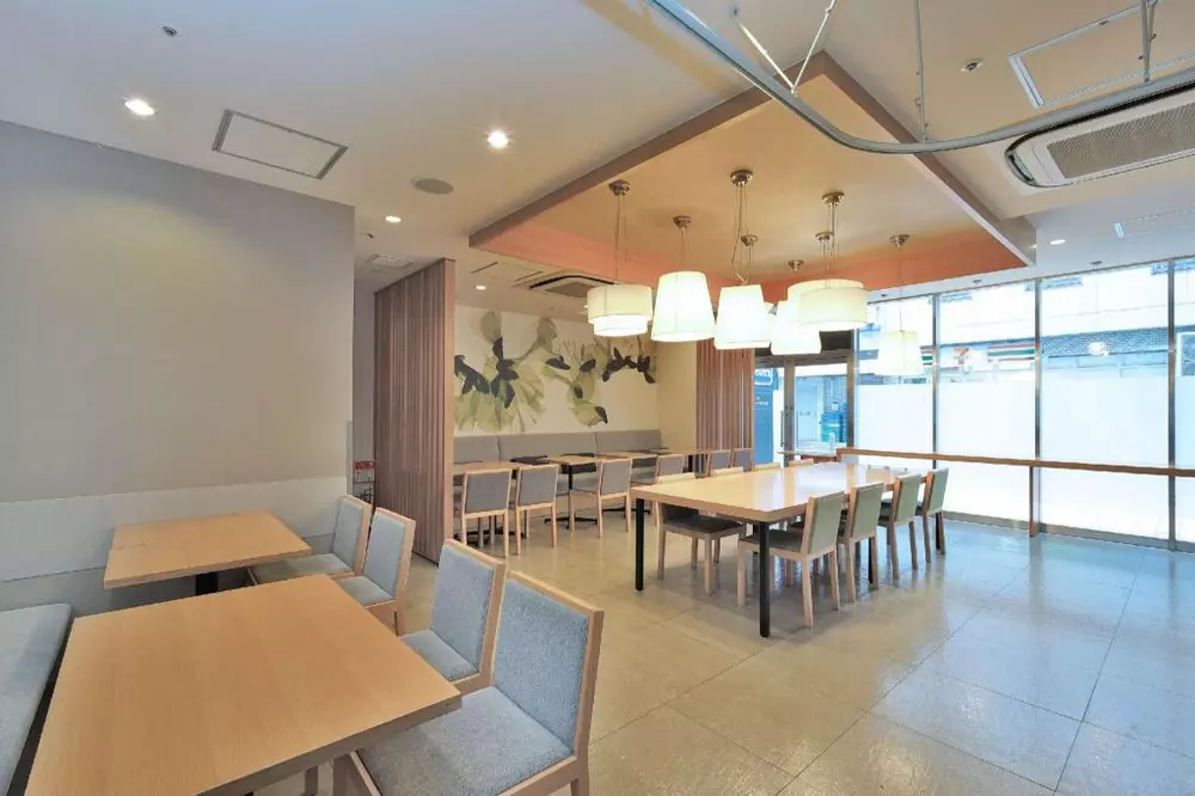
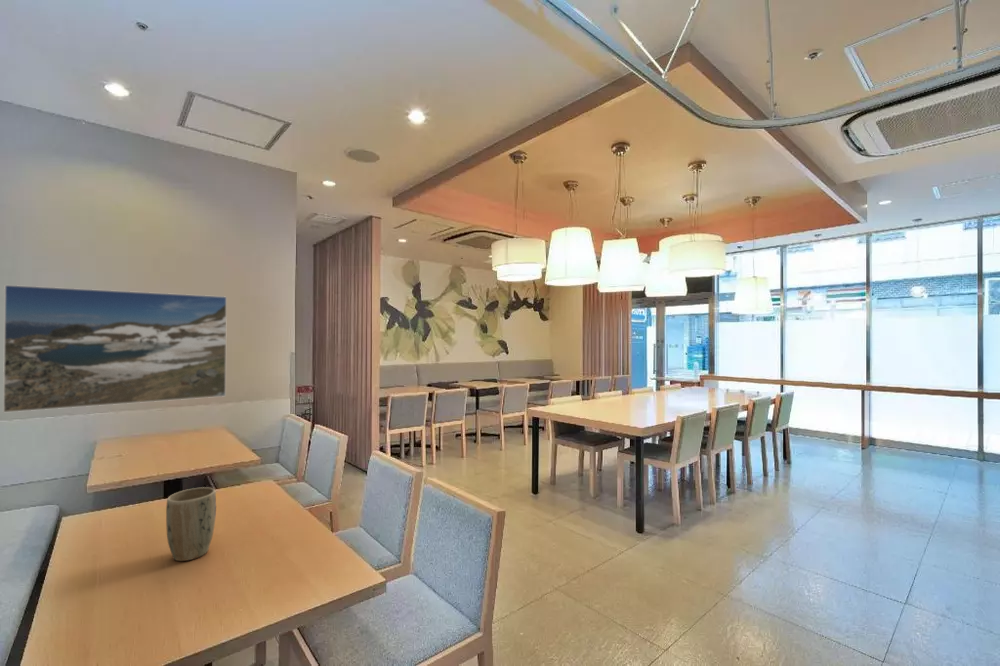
+ plant pot [165,486,217,562]
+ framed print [2,284,228,414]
